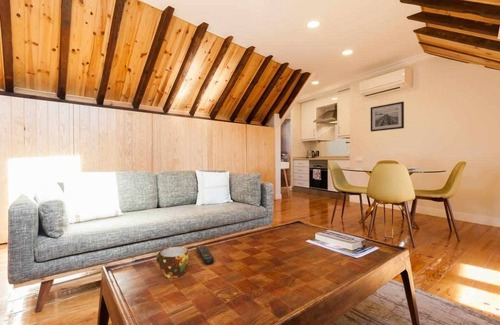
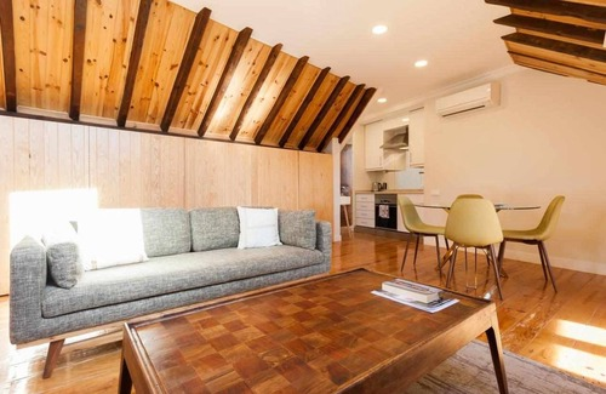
- cup [155,245,190,279]
- remote control [195,245,215,266]
- wall art [370,101,405,133]
